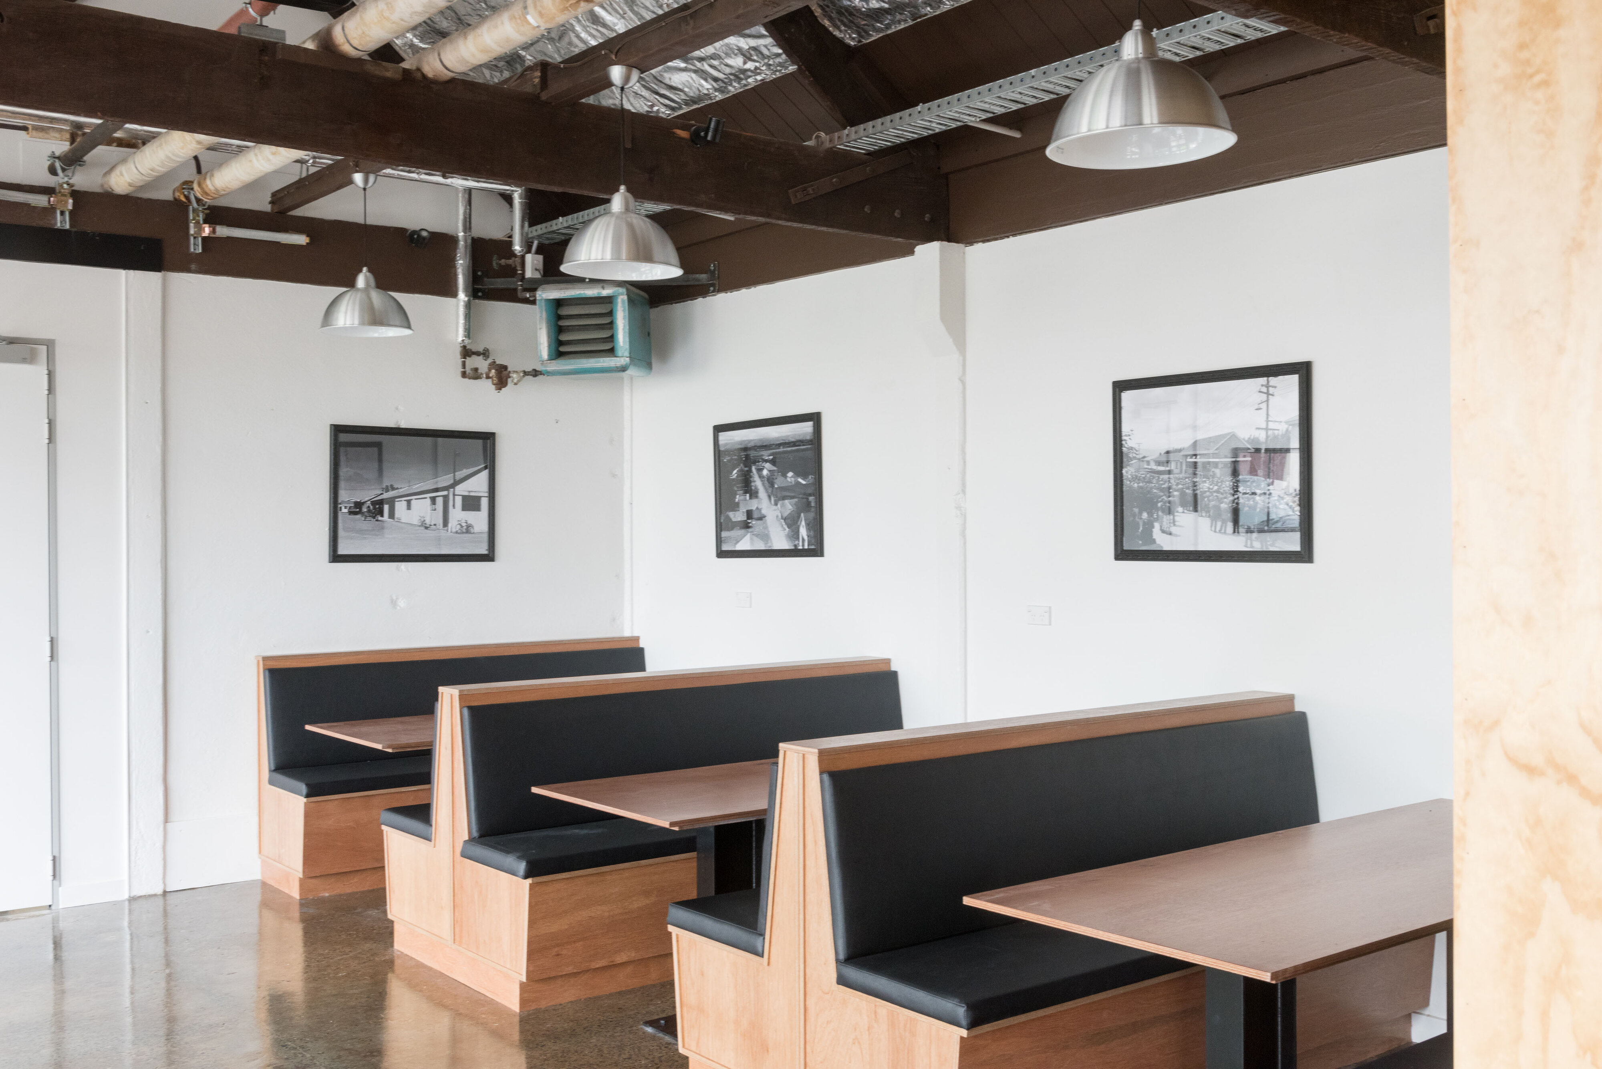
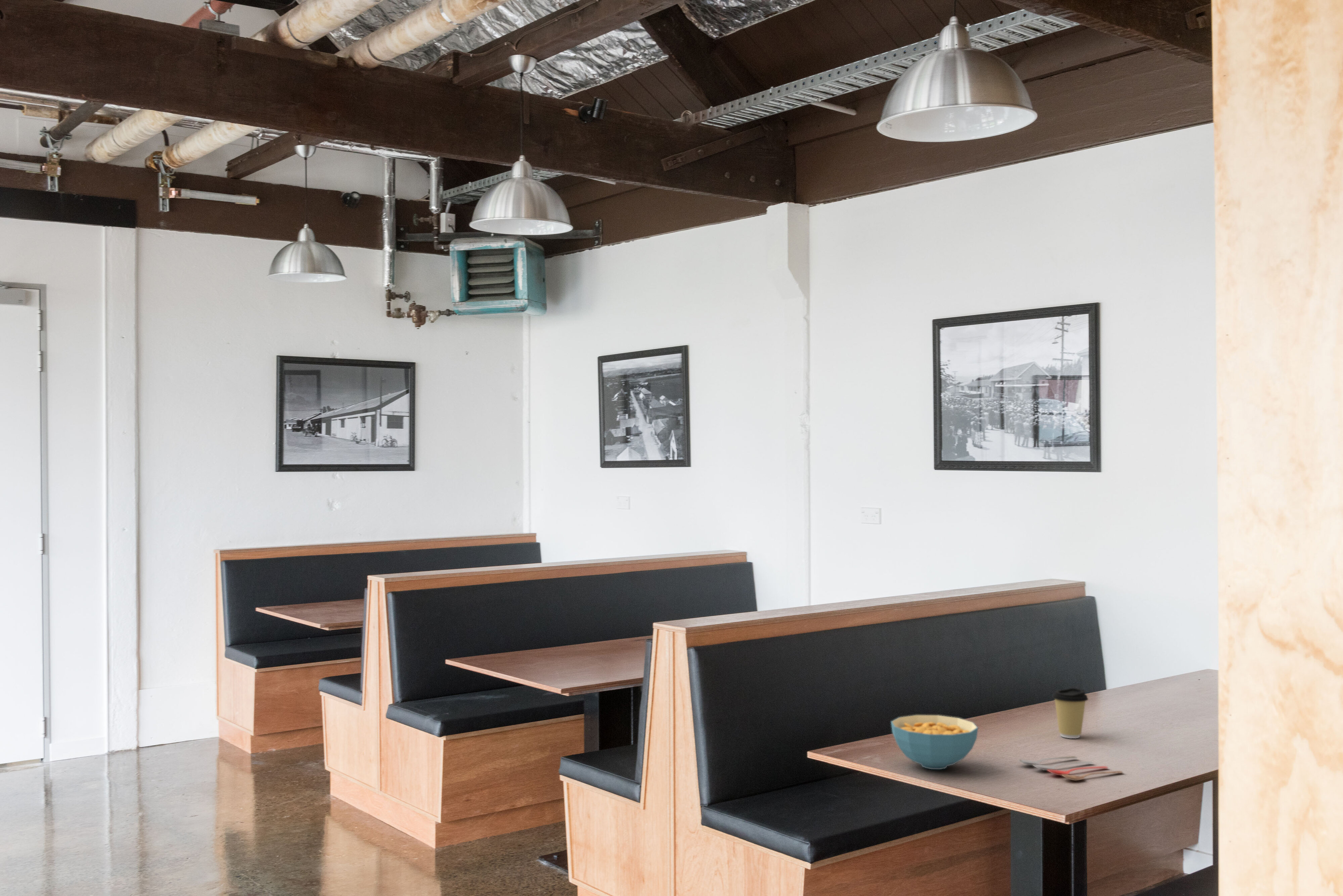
+ coffee cup [1051,688,1088,739]
+ cooking utensil [1018,756,1123,781]
+ cereal bowl [891,715,978,770]
